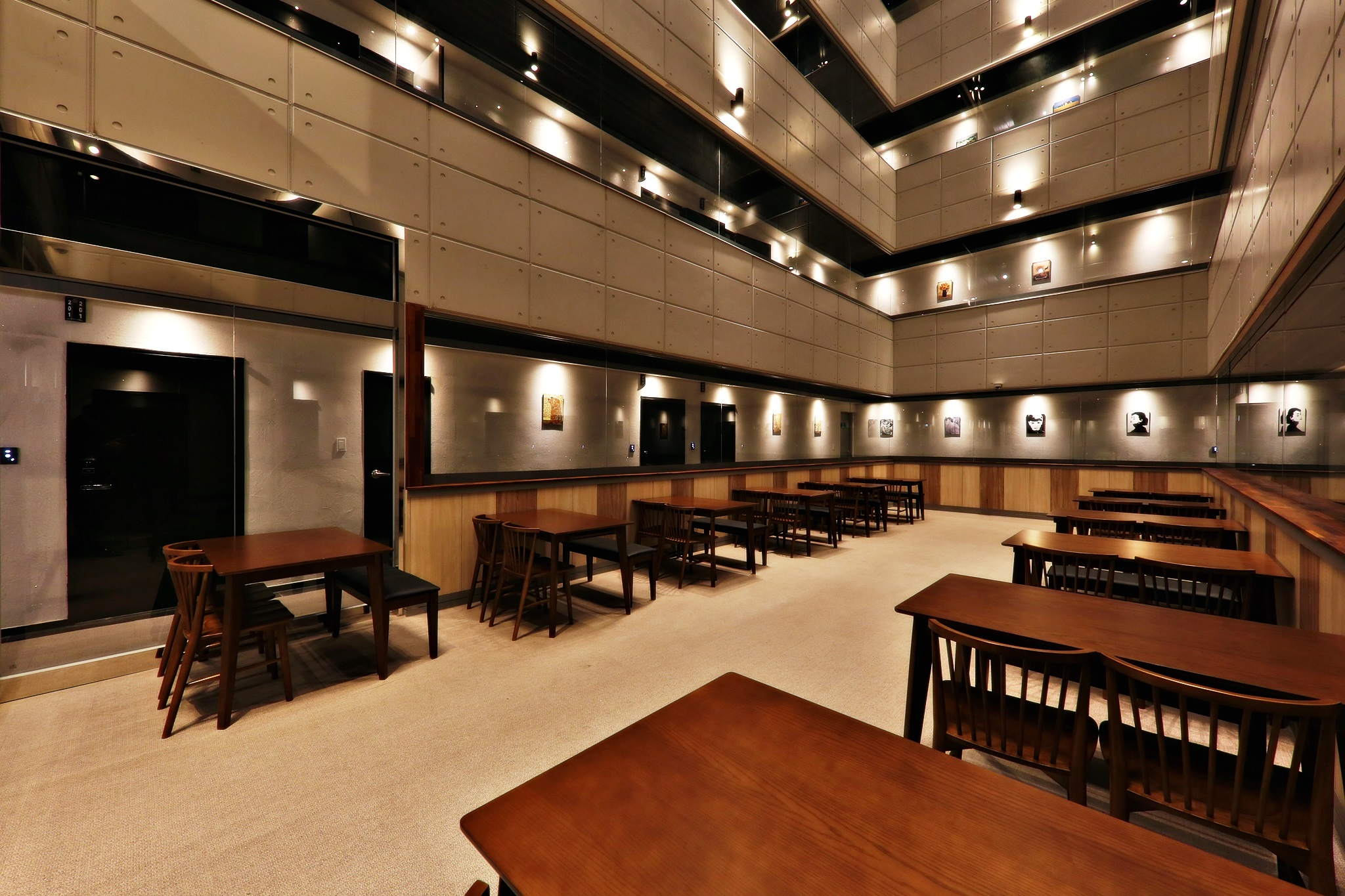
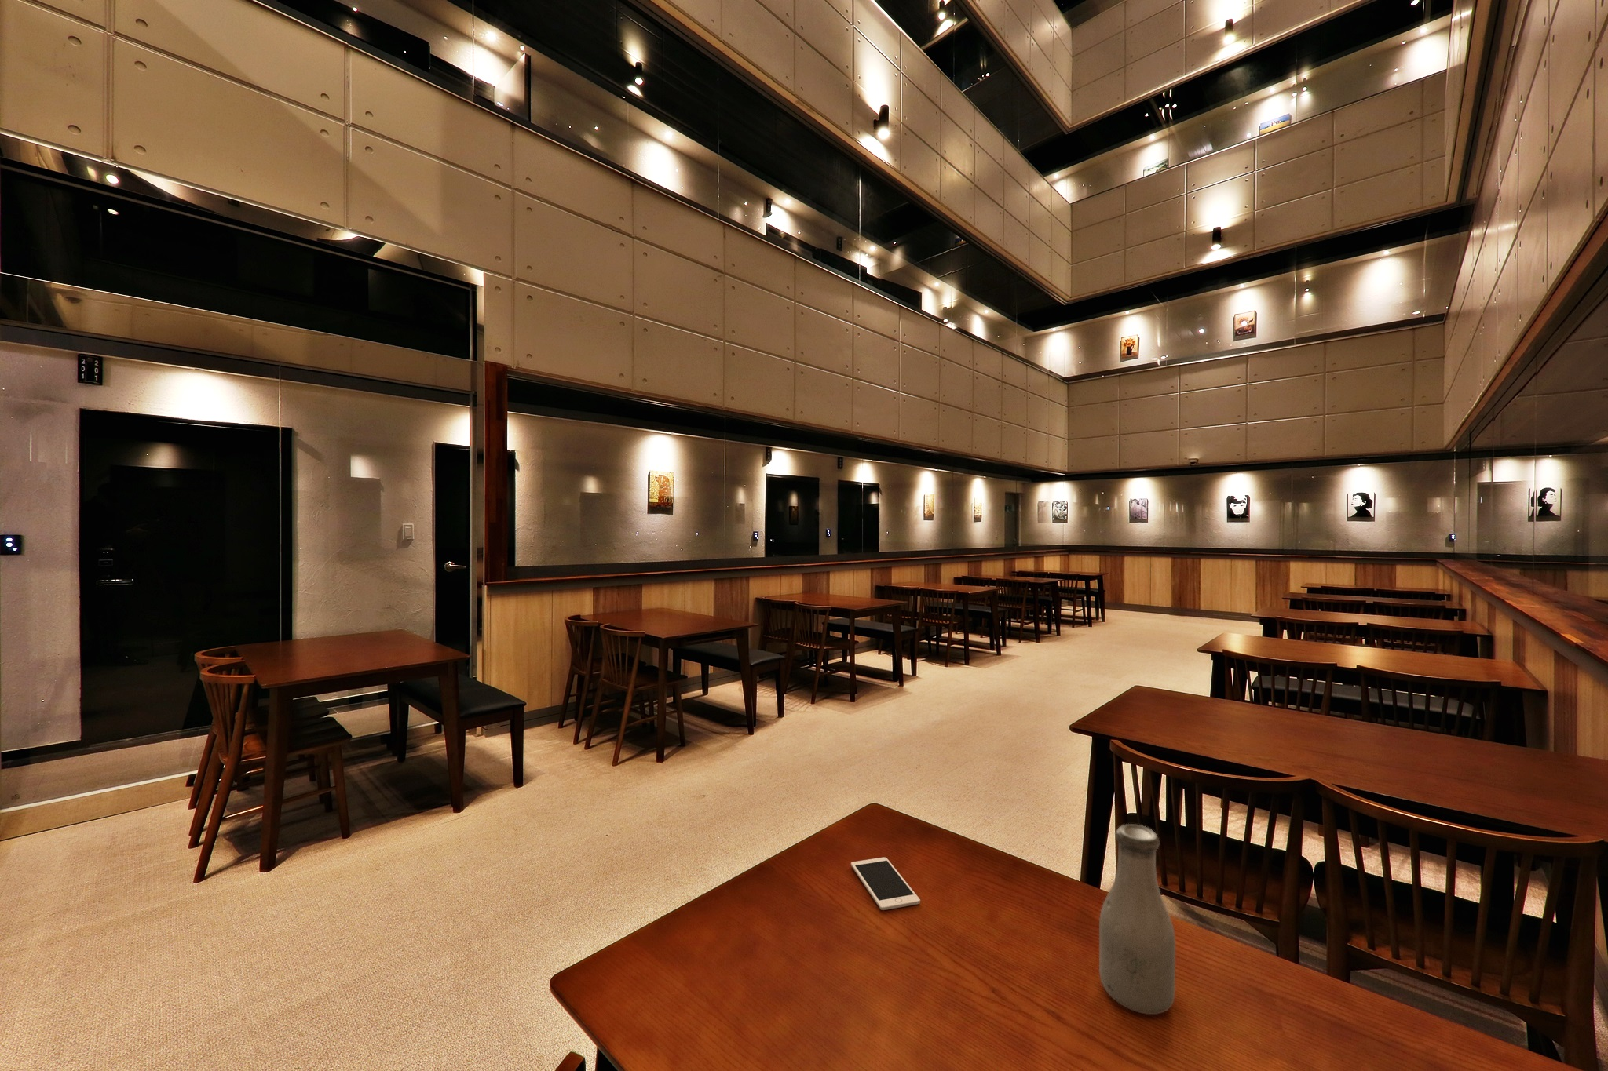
+ bottle [1099,824,1176,1015]
+ cell phone [850,857,921,911]
